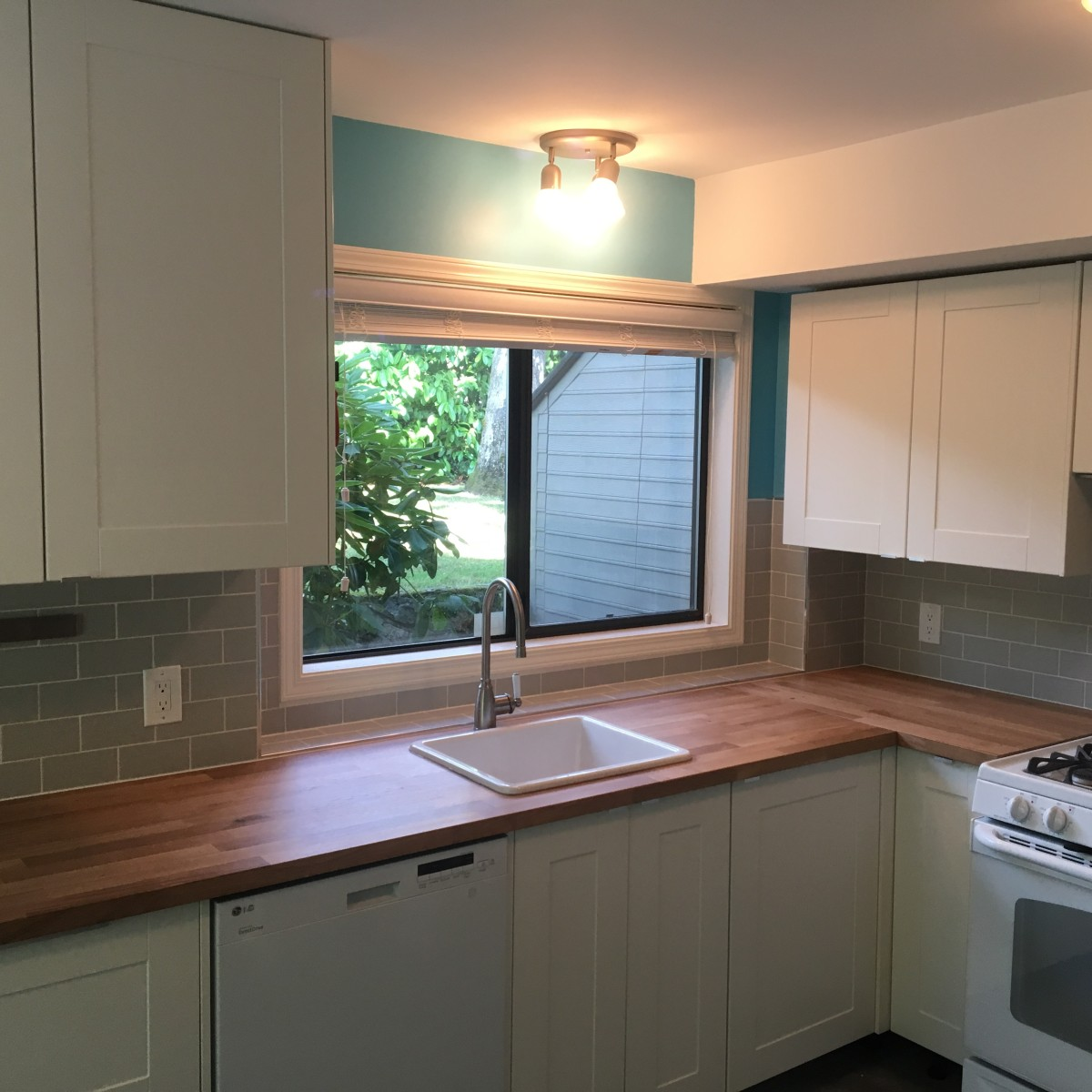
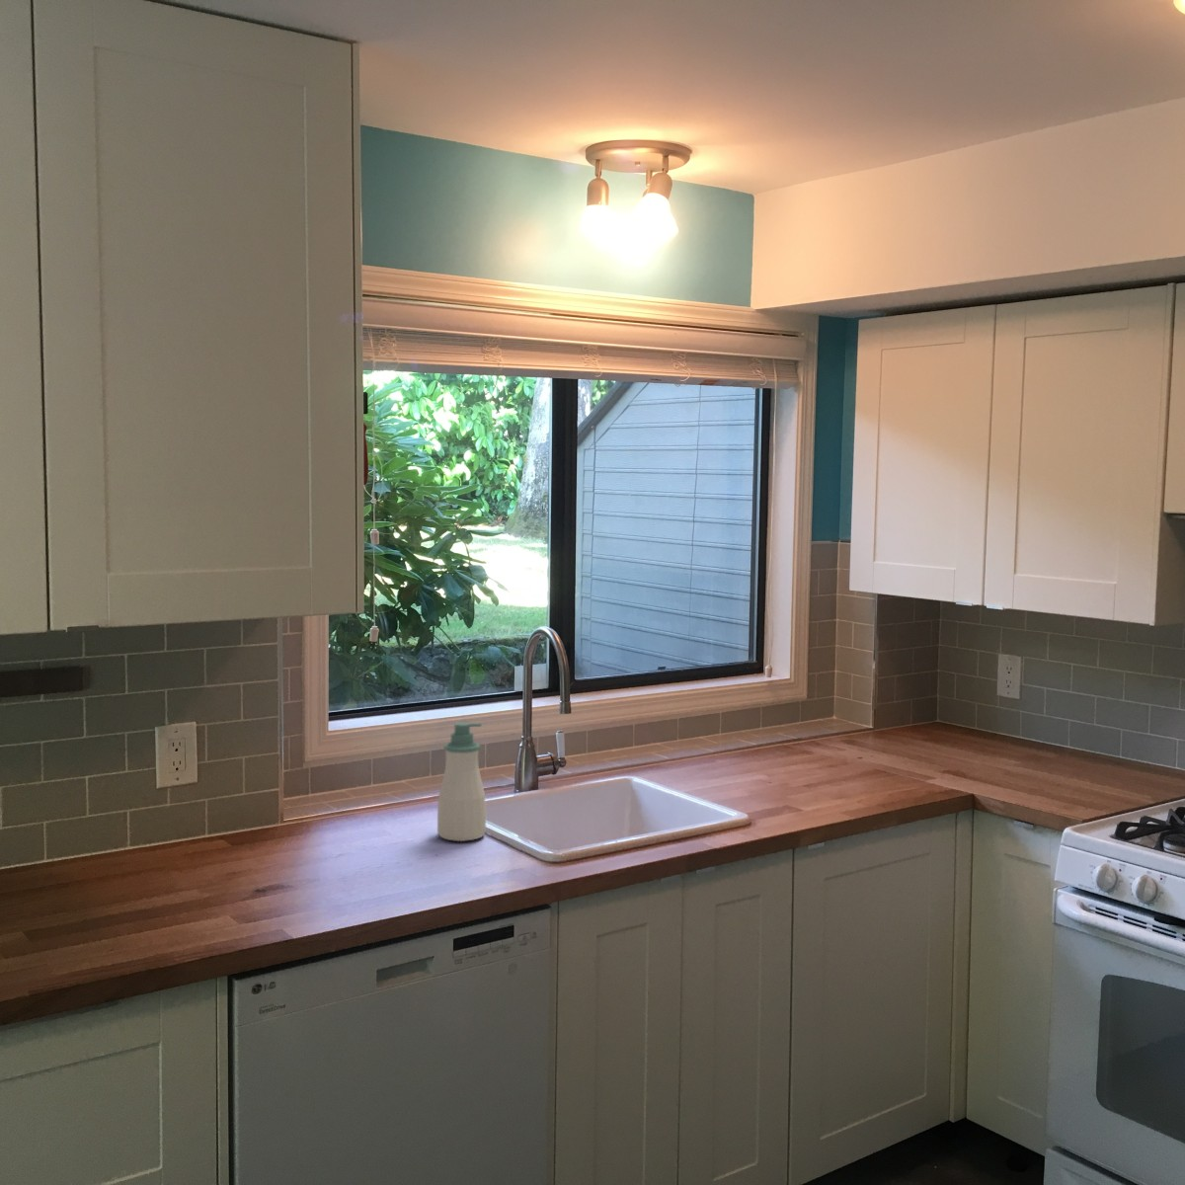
+ soap bottle [436,722,487,842]
